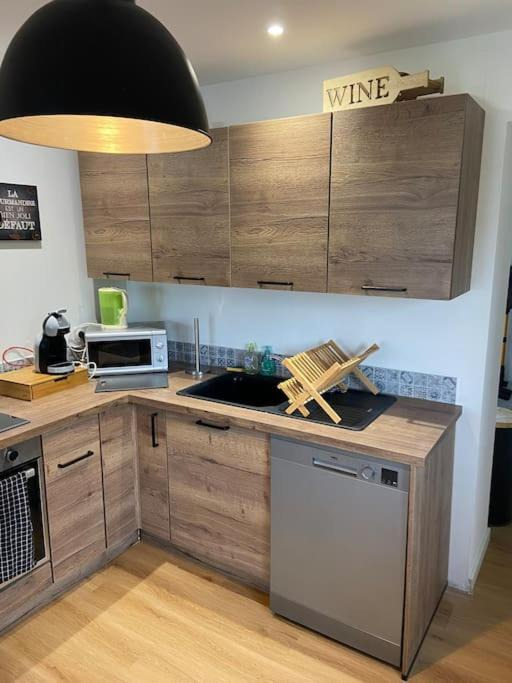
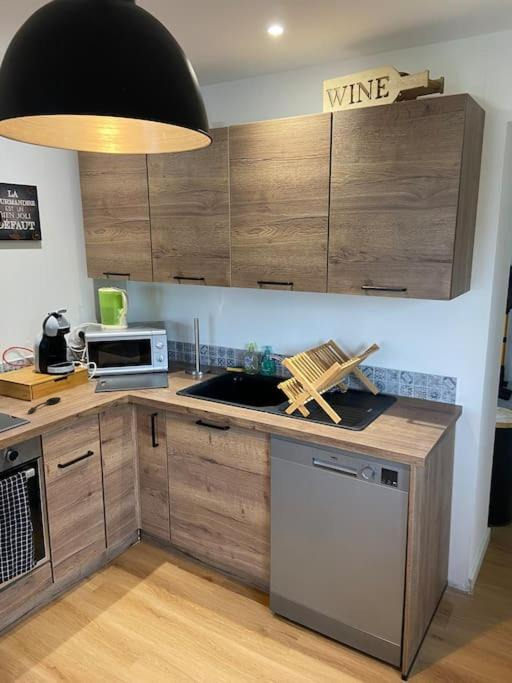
+ spoon [27,396,62,414]
